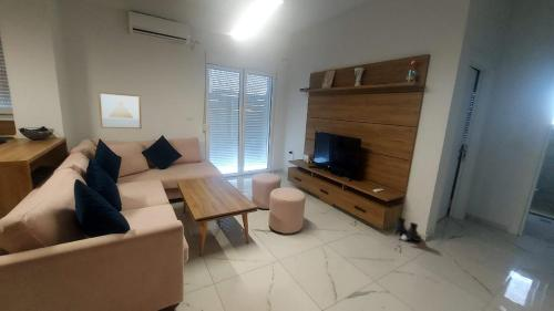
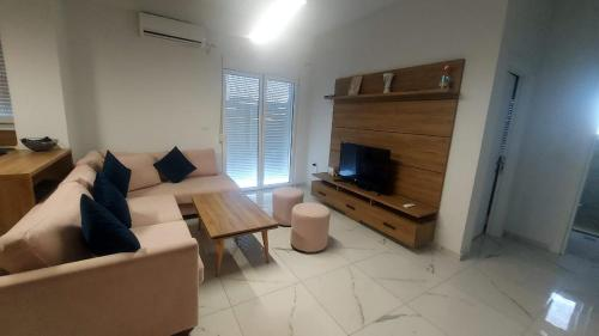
- wall art [98,91,143,129]
- boots [393,216,422,242]
